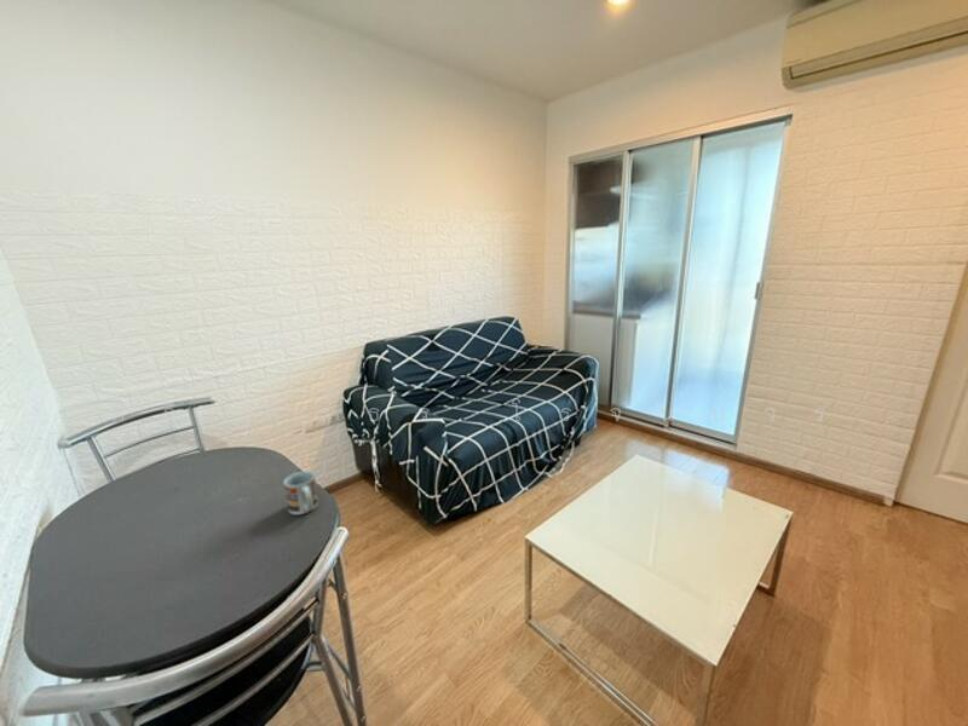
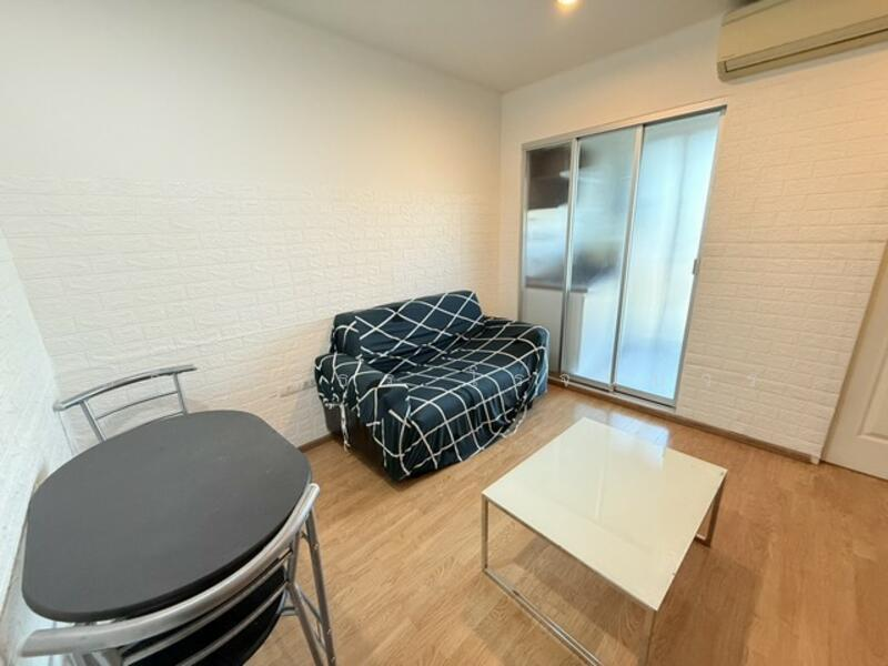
- cup [282,471,319,517]
